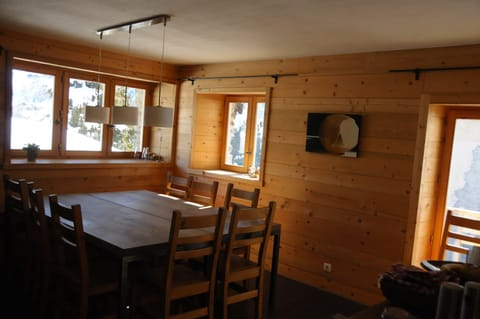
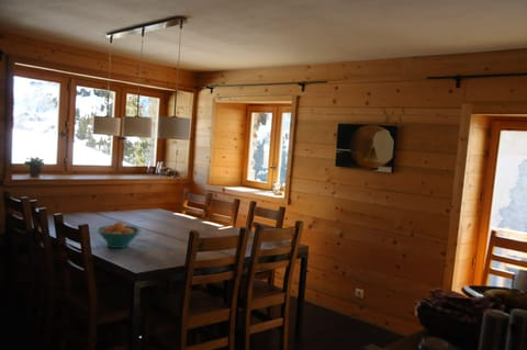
+ fruit bowl [96,221,142,249]
